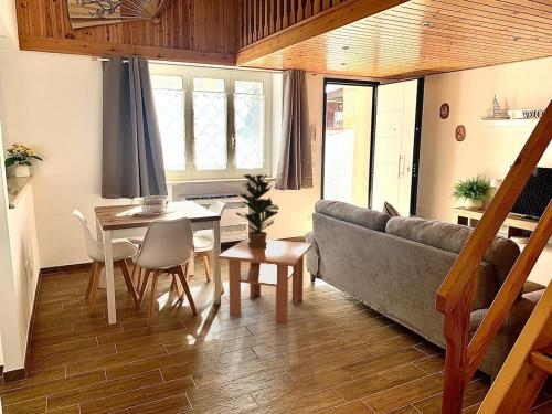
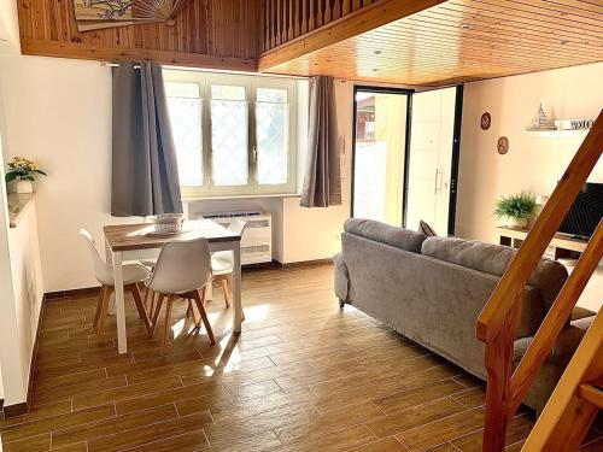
- coffee table [217,236,314,325]
- potted plant [235,173,280,248]
